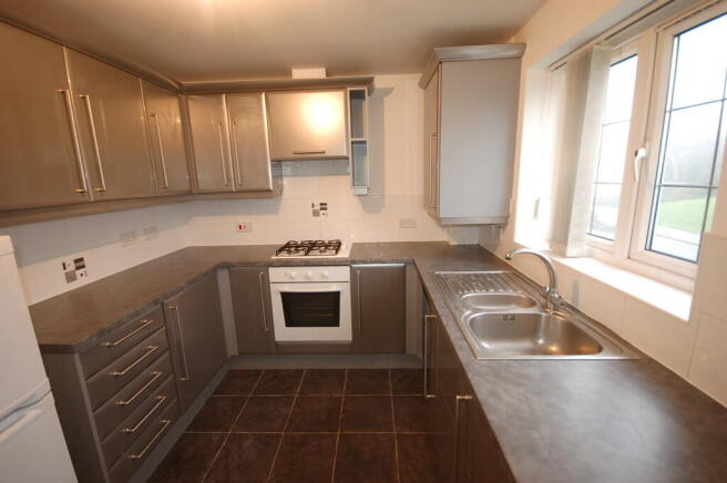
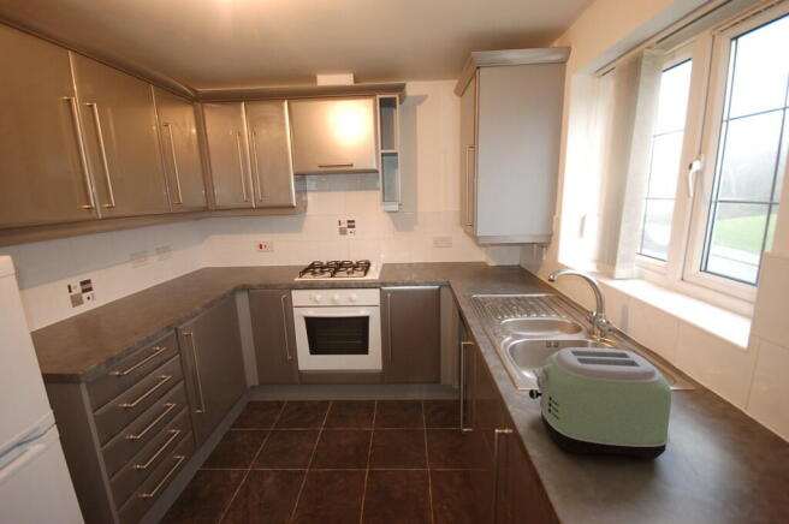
+ toaster [528,346,672,460]
